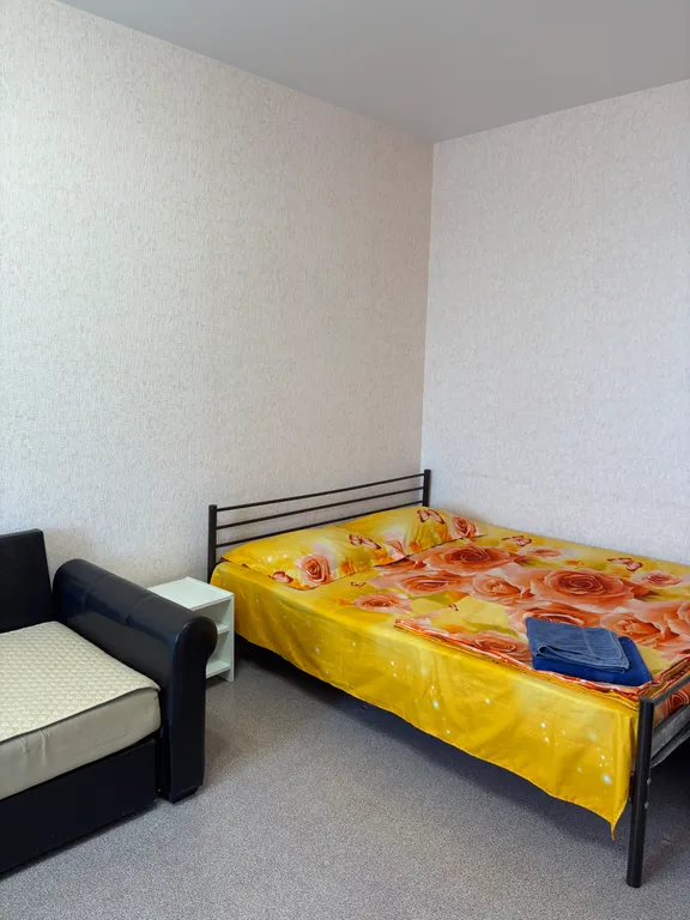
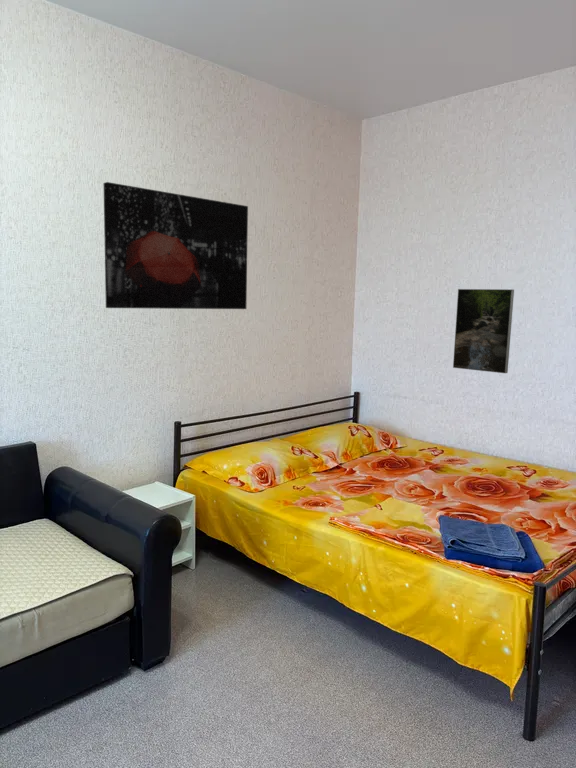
+ wall art [103,181,249,310]
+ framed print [452,288,515,374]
